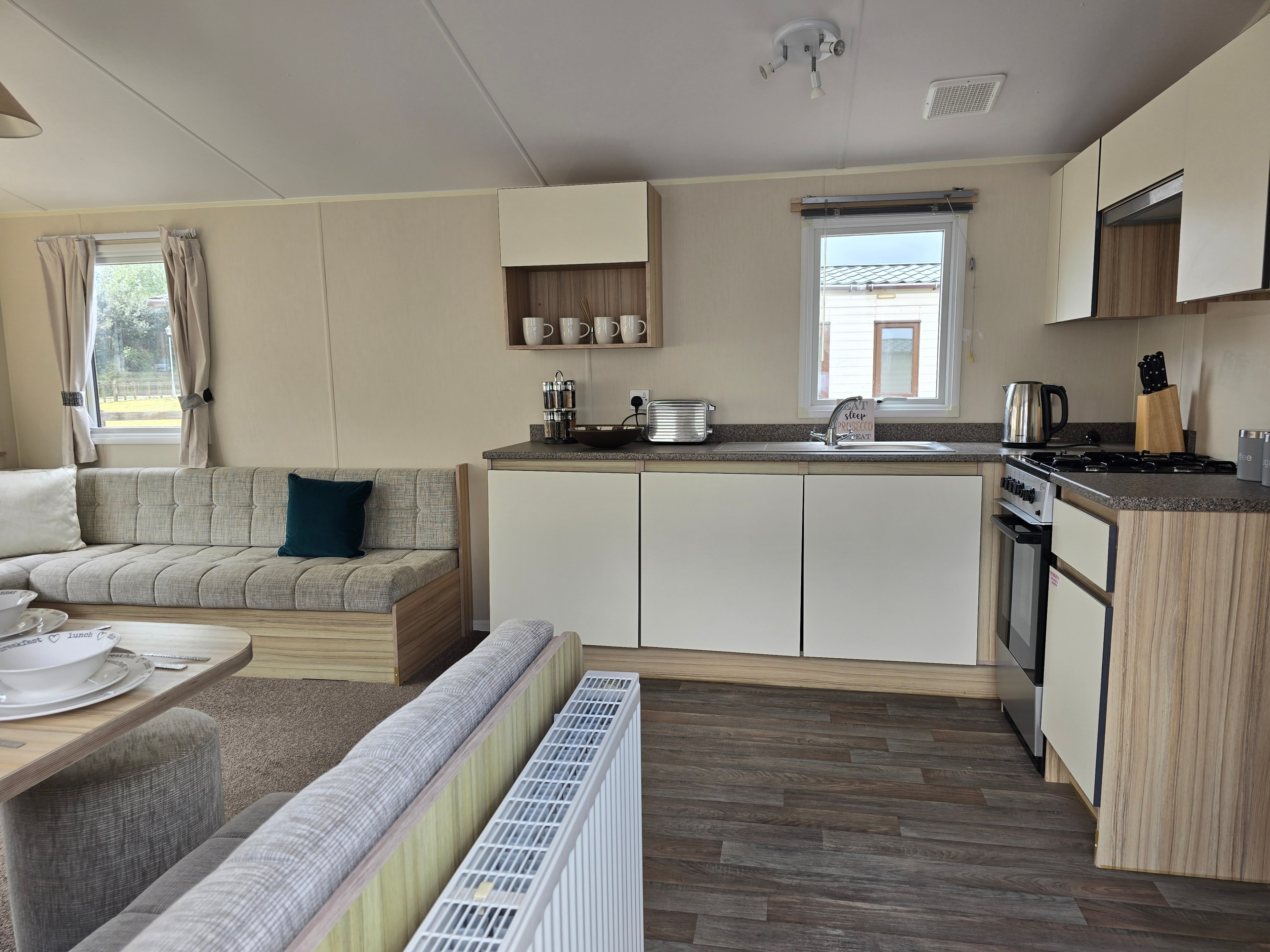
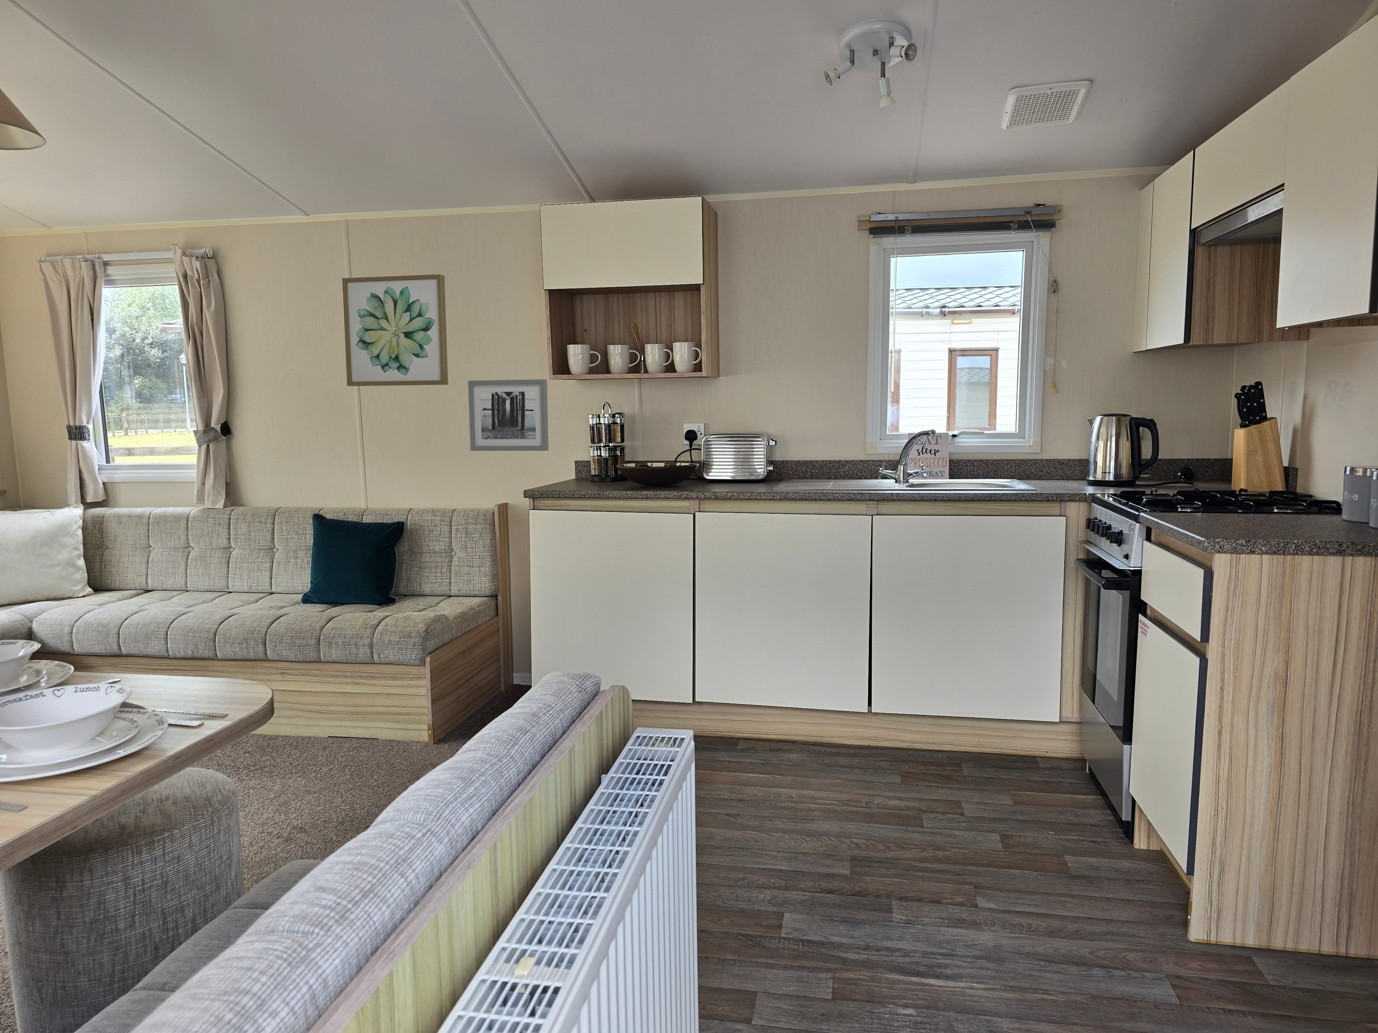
+ wall art [468,379,549,451]
+ wall art [342,275,448,386]
